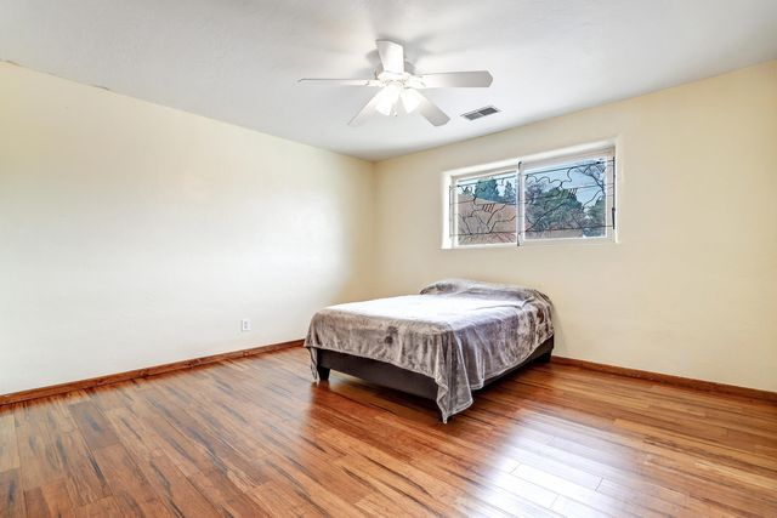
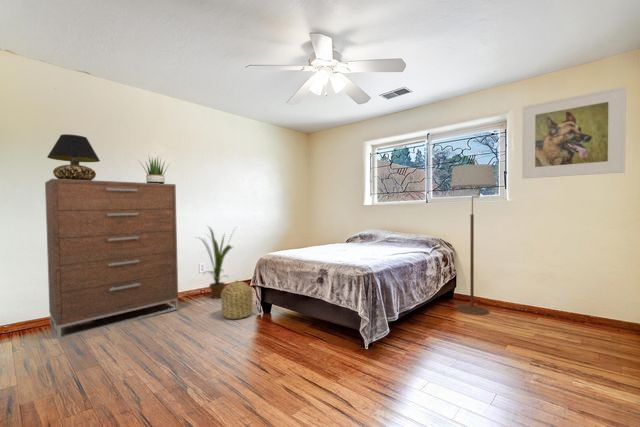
+ house plant [195,224,238,300]
+ basket [221,279,254,320]
+ dresser [44,178,179,340]
+ floor lamp [450,158,496,316]
+ table lamp [46,133,101,180]
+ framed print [521,85,627,180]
+ potted plant [137,154,170,184]
